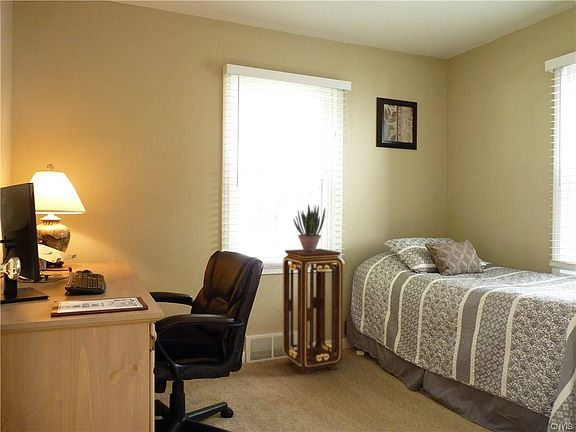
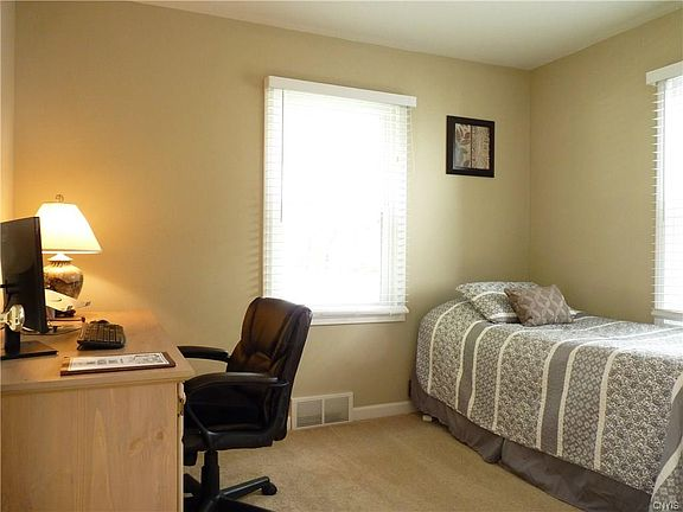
- potted plant [292,203,326,252]
- pedestal table [282,248,344,376]
